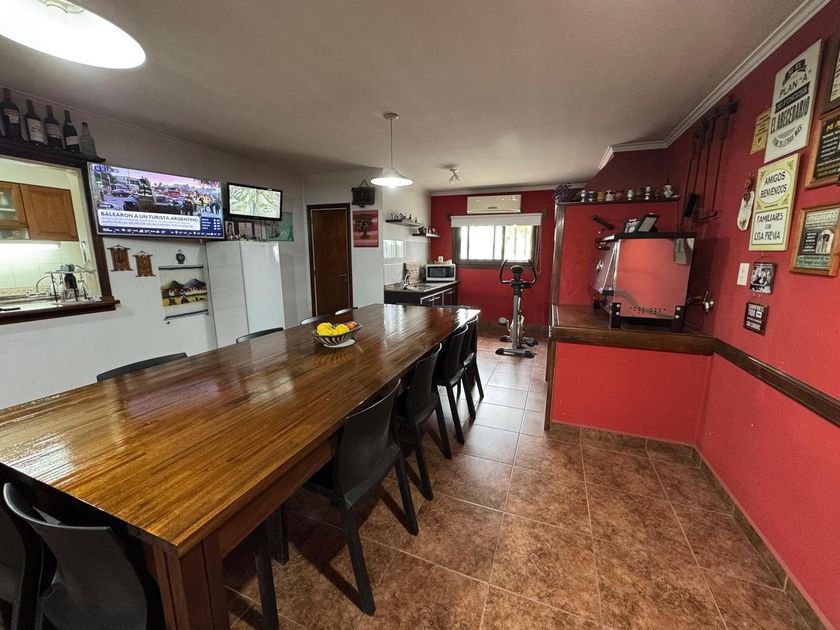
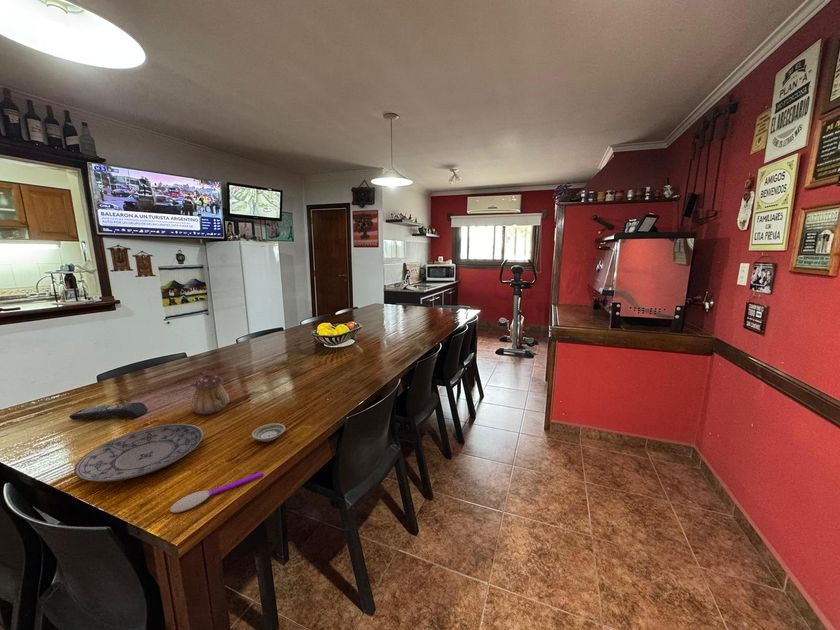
+ remote control [68,401,148,421]
+ teapot [189,369,230,416]
+ spoon [169,471,265,514]
+ saucer [251,422,286,443]
+ plate [73,423,204,483]
